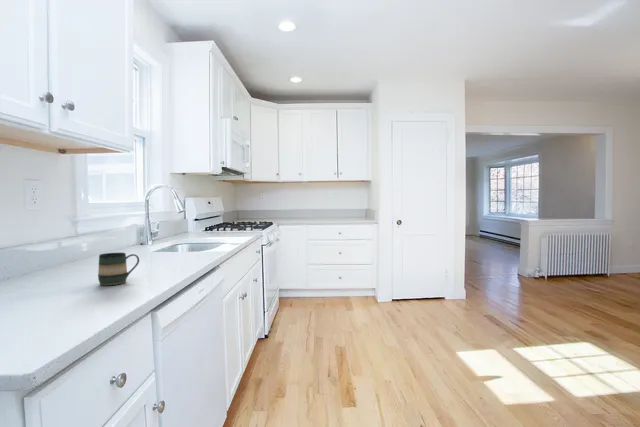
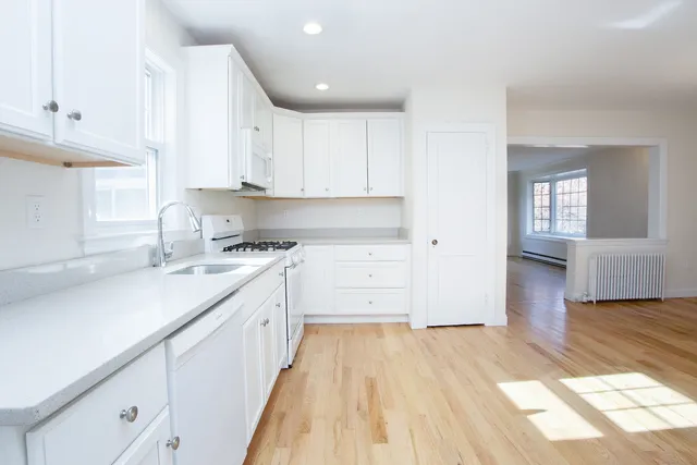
- mug [97,252,140,286]
